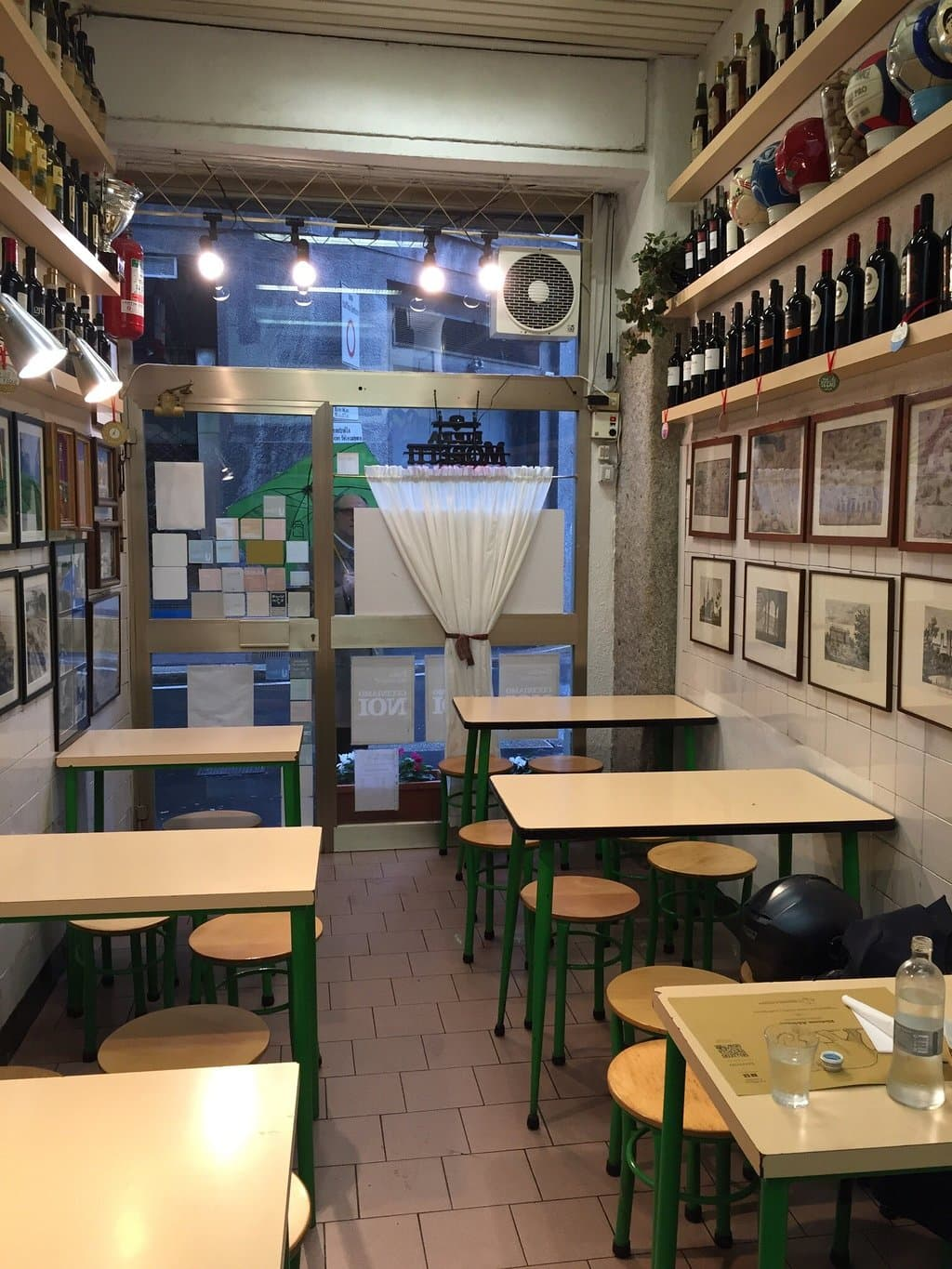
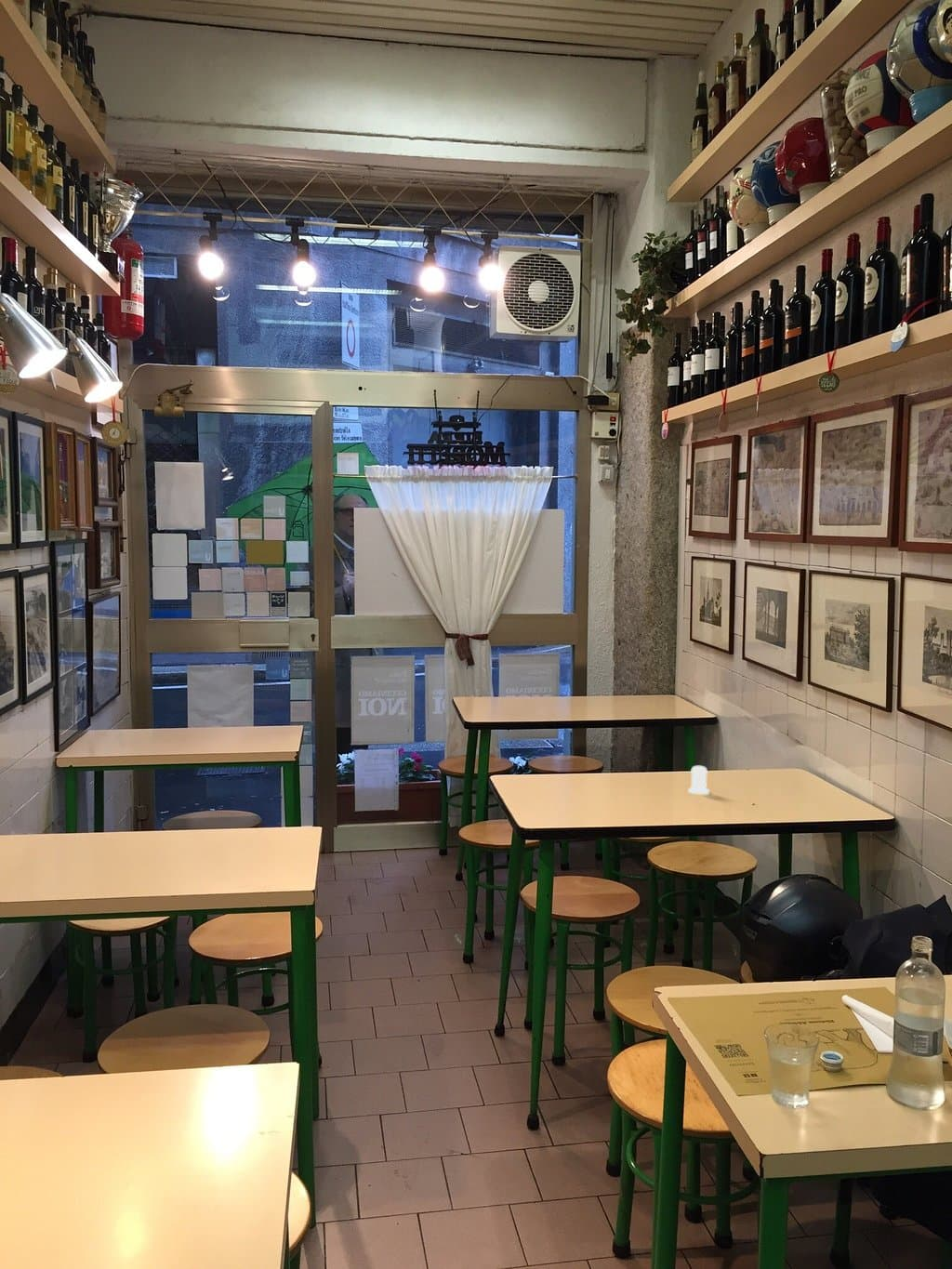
+ salt shaker [687,765,710,795]
